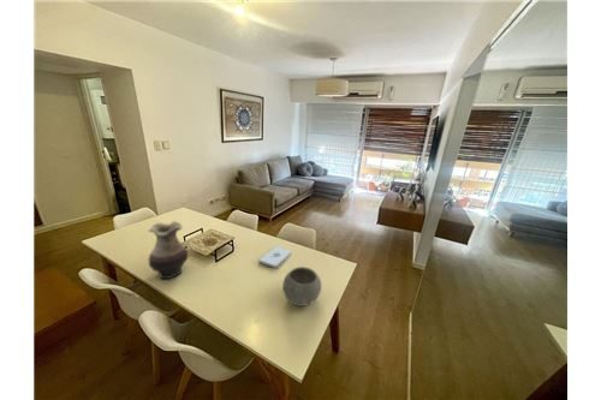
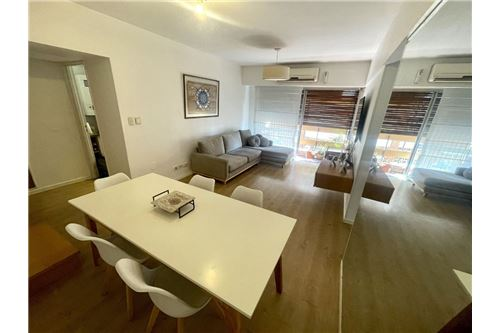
- bowl [281,265,322,308]
- notepad [257,245,292,269]
- vase [148,220,190,280]
